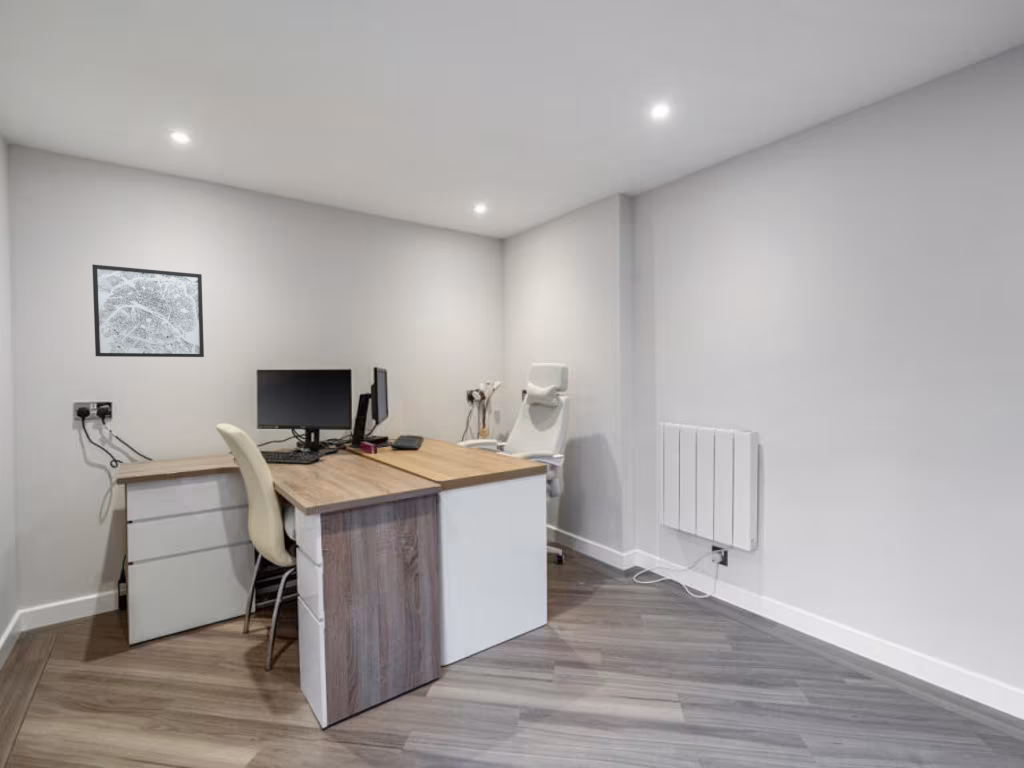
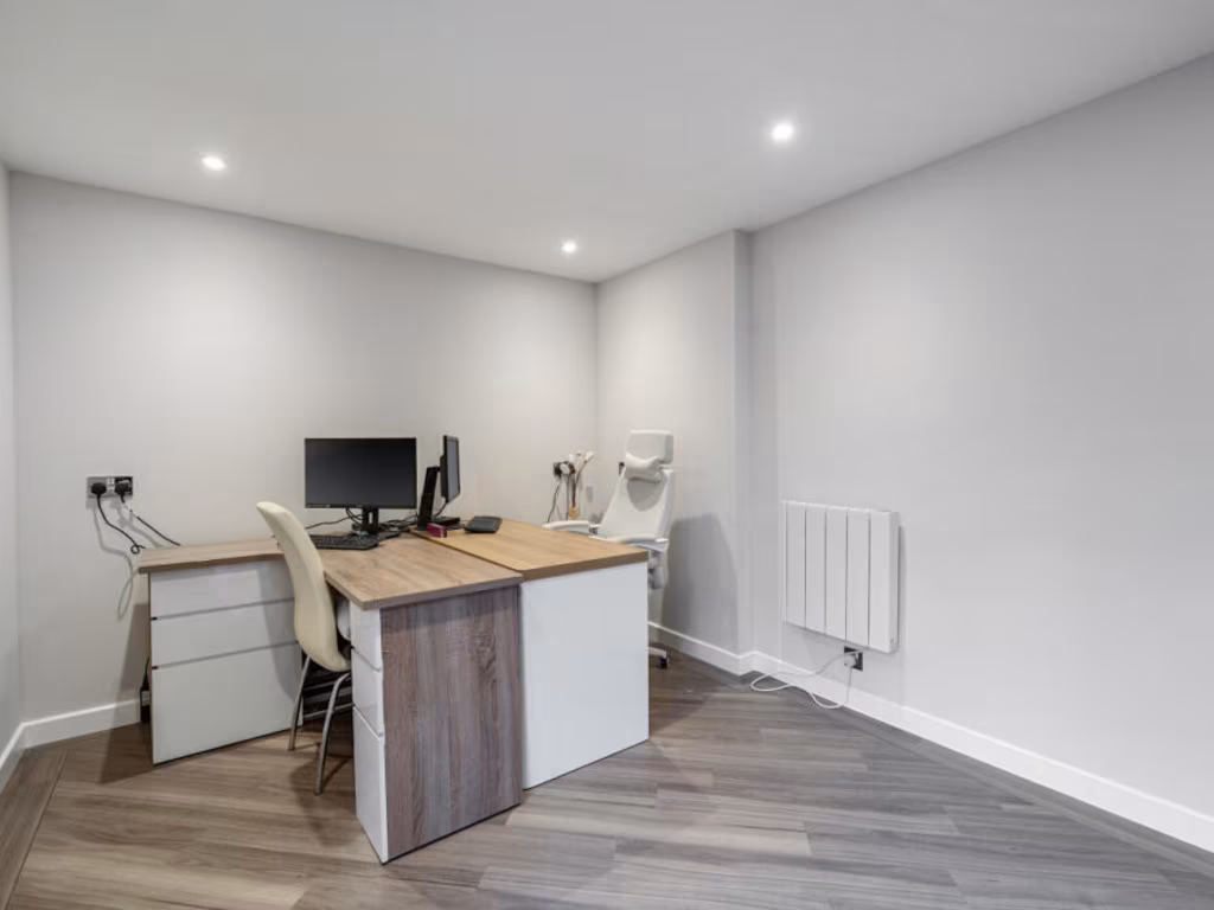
- wall art [91,264,205,358]
